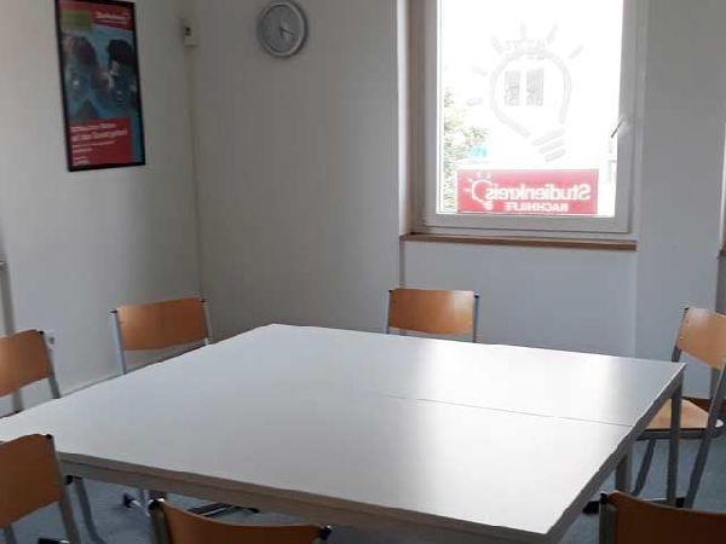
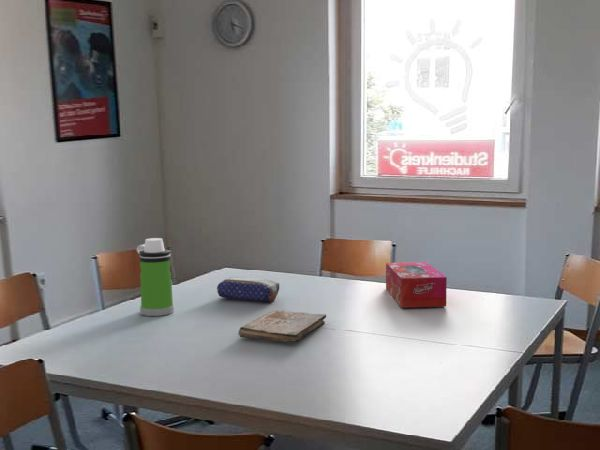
+ tissue box [385,261,448,309]
+ water bottle [136,237,175,317]
+ pencil case [216,276,280,303]
+ book [237,309,327,344]
